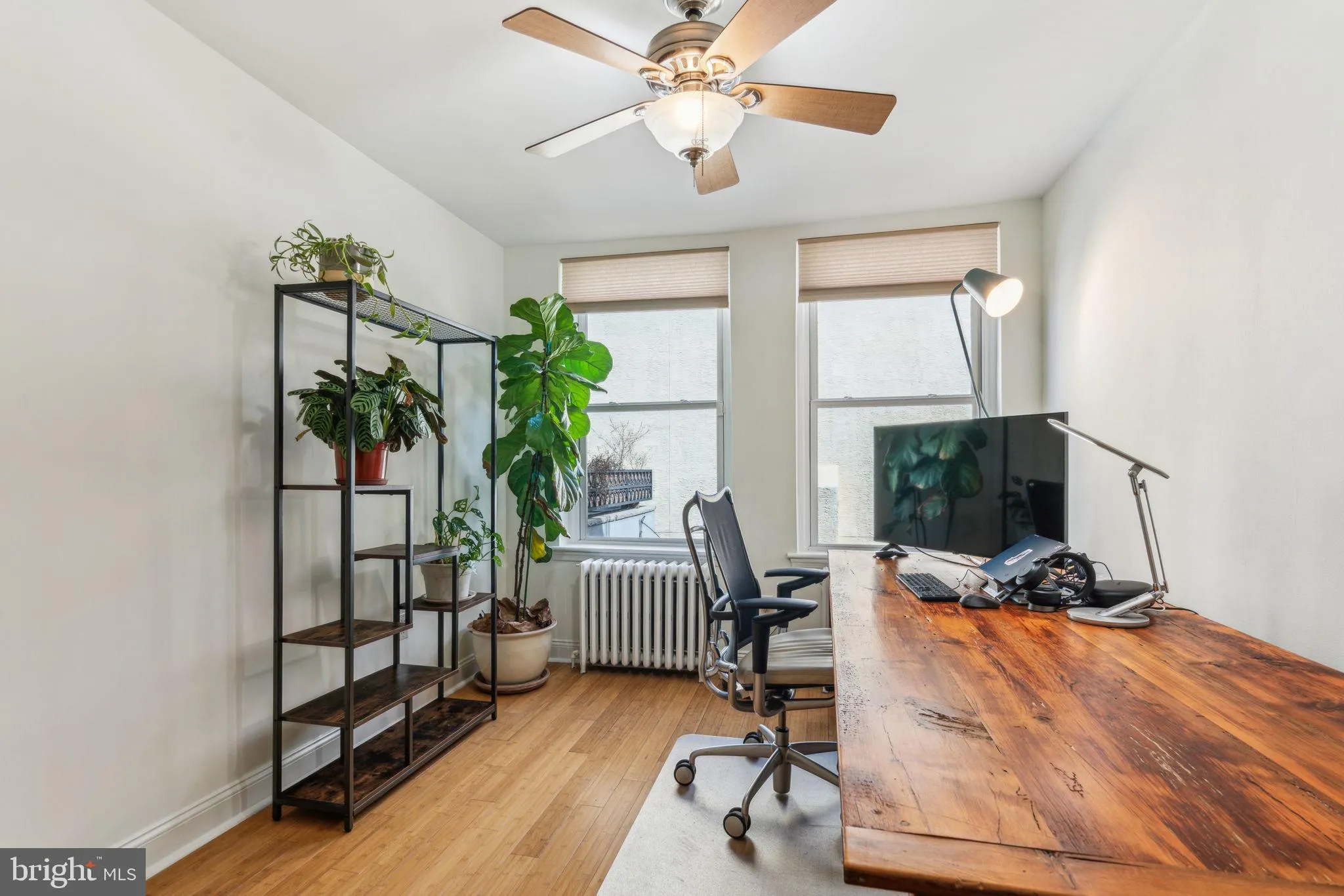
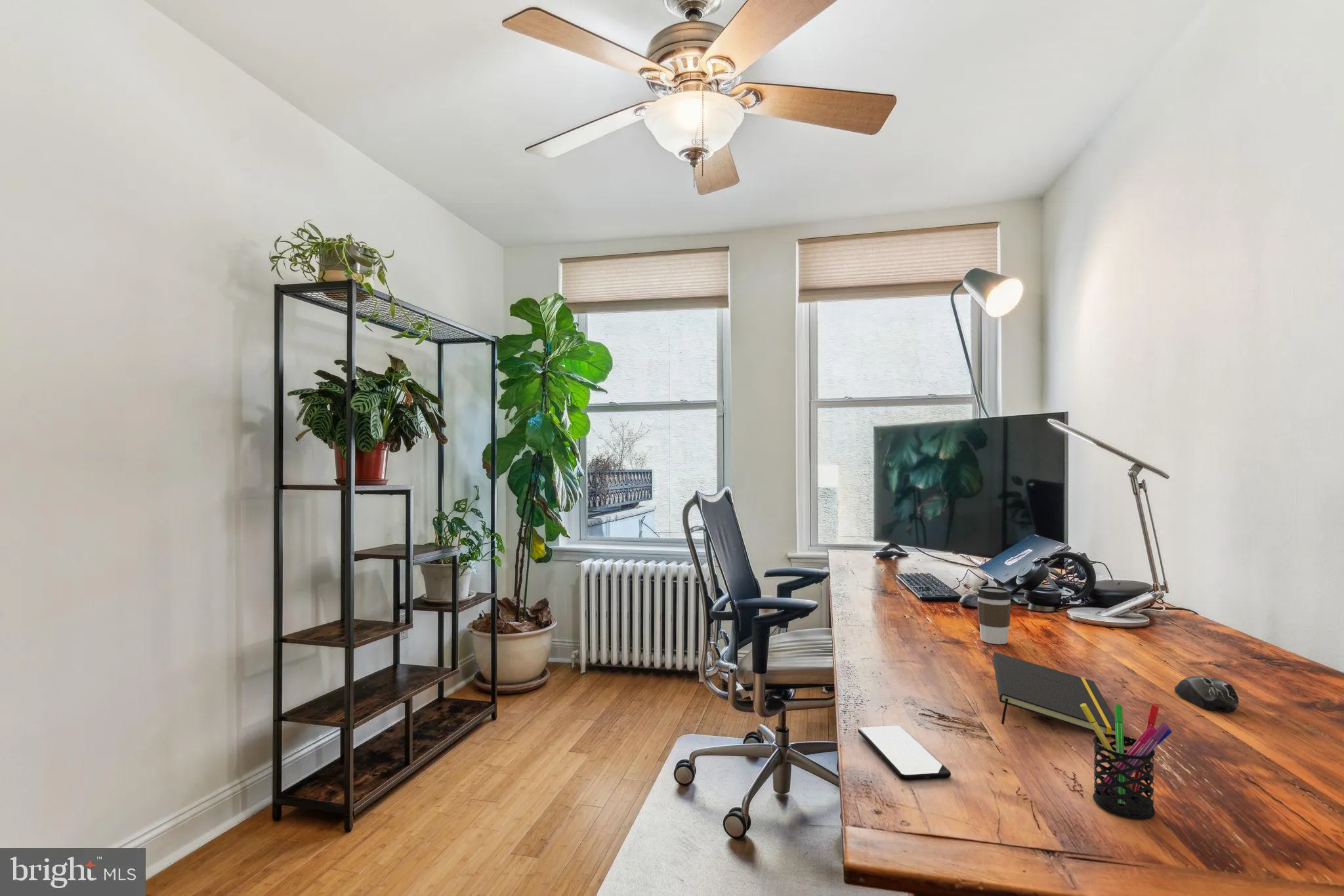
+ computer mouse [1174,676,1239,713]
+ pen holder [1080,703,1173,820]
+ notepad [992,651,1116,739]
+ smartphone [858,725,952,781]
+ coffee cup [975,585,1013,645]
